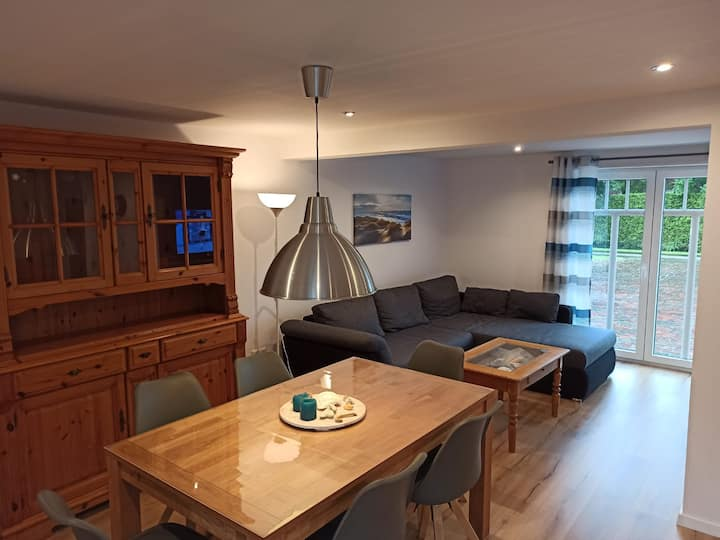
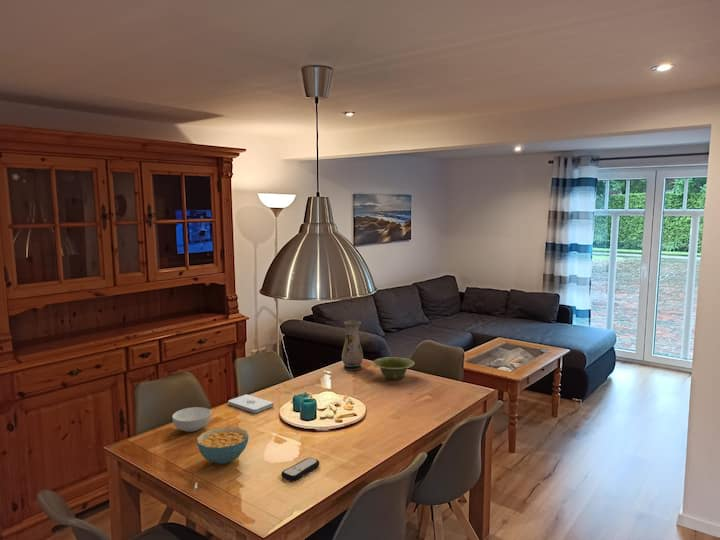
+ notepad [227,393,275,414]
+ remote control [280,457,320,482]
+ vase [341,319,364,371]
+ cereal bowl [196,426,250,465]
+ dish [372,356,415,380]
+ cereal bowl [171,406,212,433]
